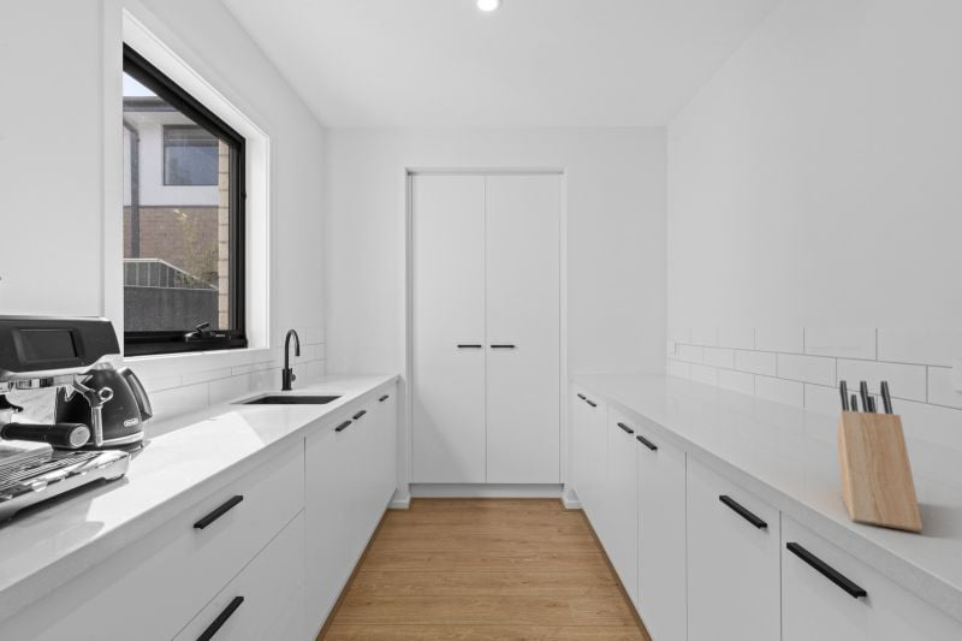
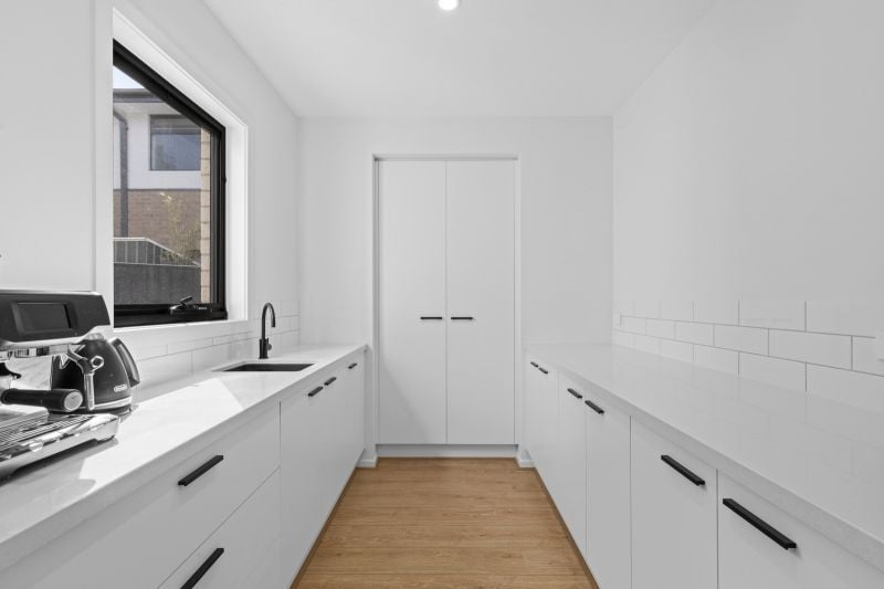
- knife block [836,379,924,534]
